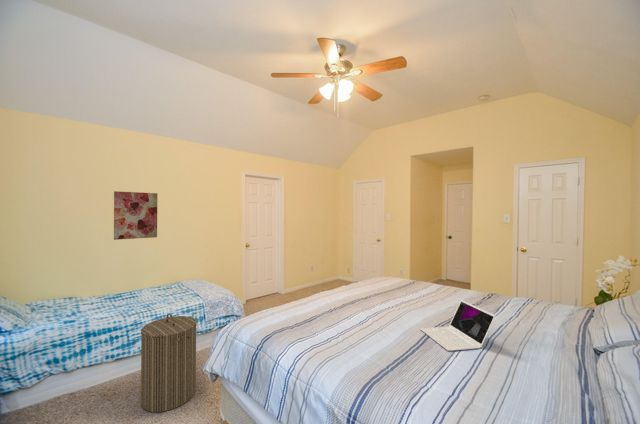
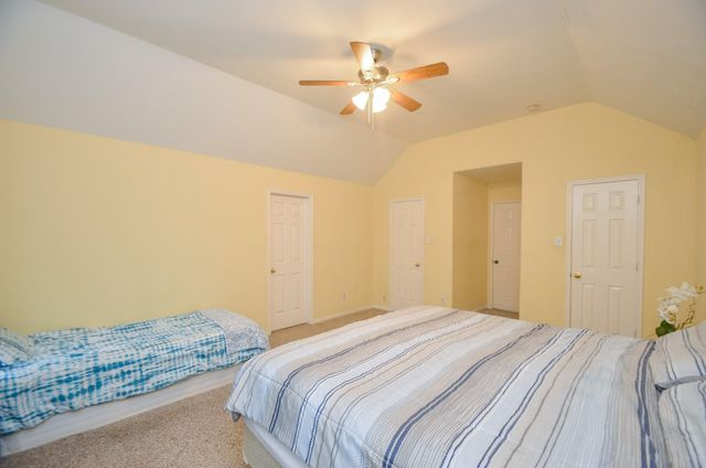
- wall art [113,190,158,241]
- laptop [420,299,496,352]
- laundry hamper [140,312,198,413]
